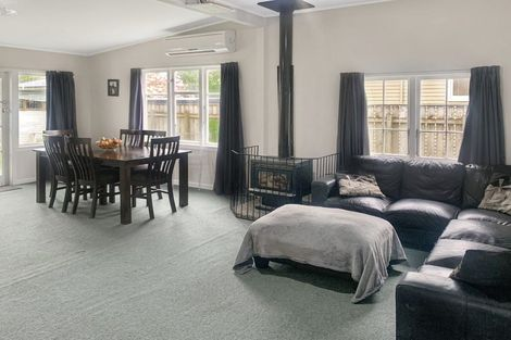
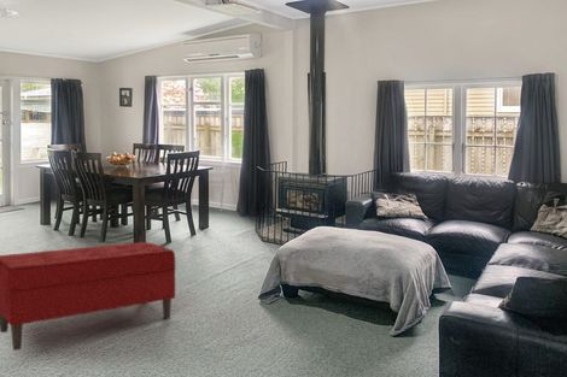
+ bench [0,241,176,352]
